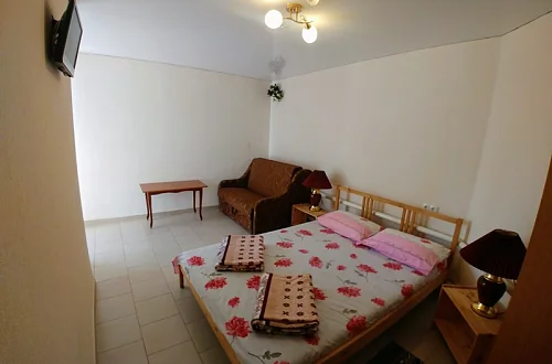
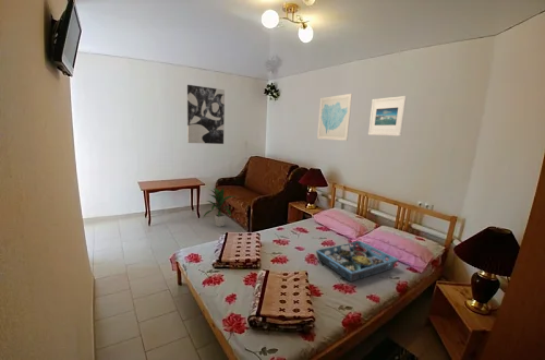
+ wall art [186,84,226,145]
+ indoor plant [202,187,235,228]
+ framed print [367,95,408,137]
+ wall art [316,93,353,142]
+ serving tray [315,240,400,283]
